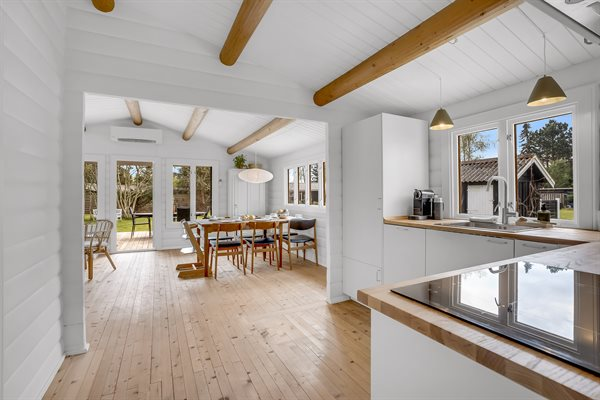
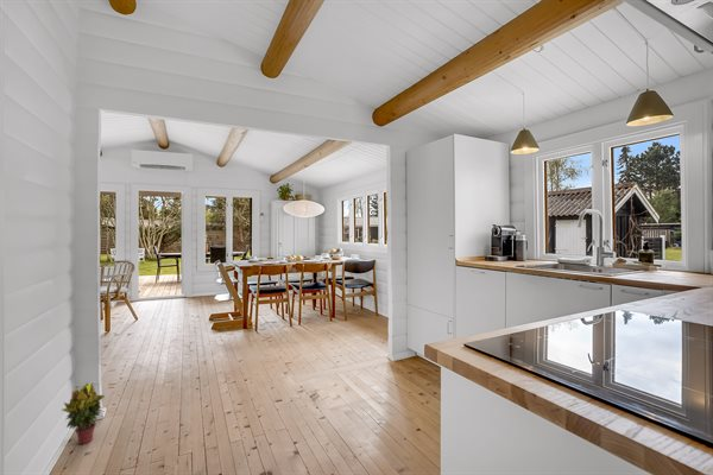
+ potted plant [61,381,106,445]
